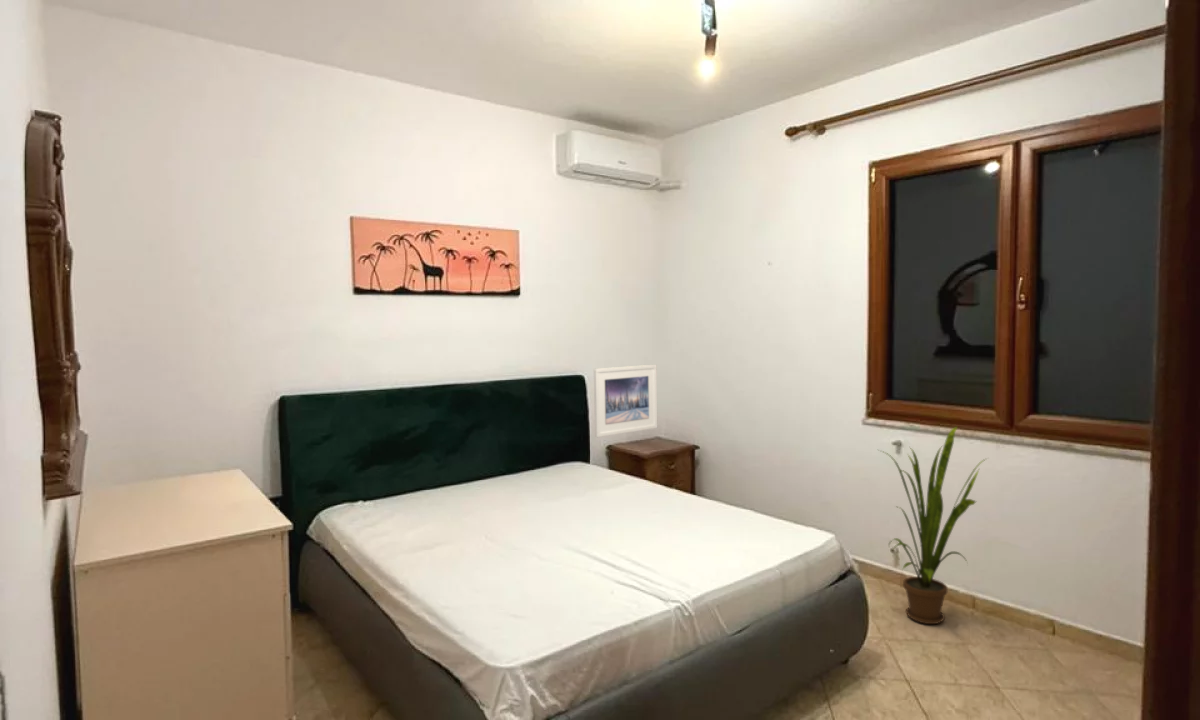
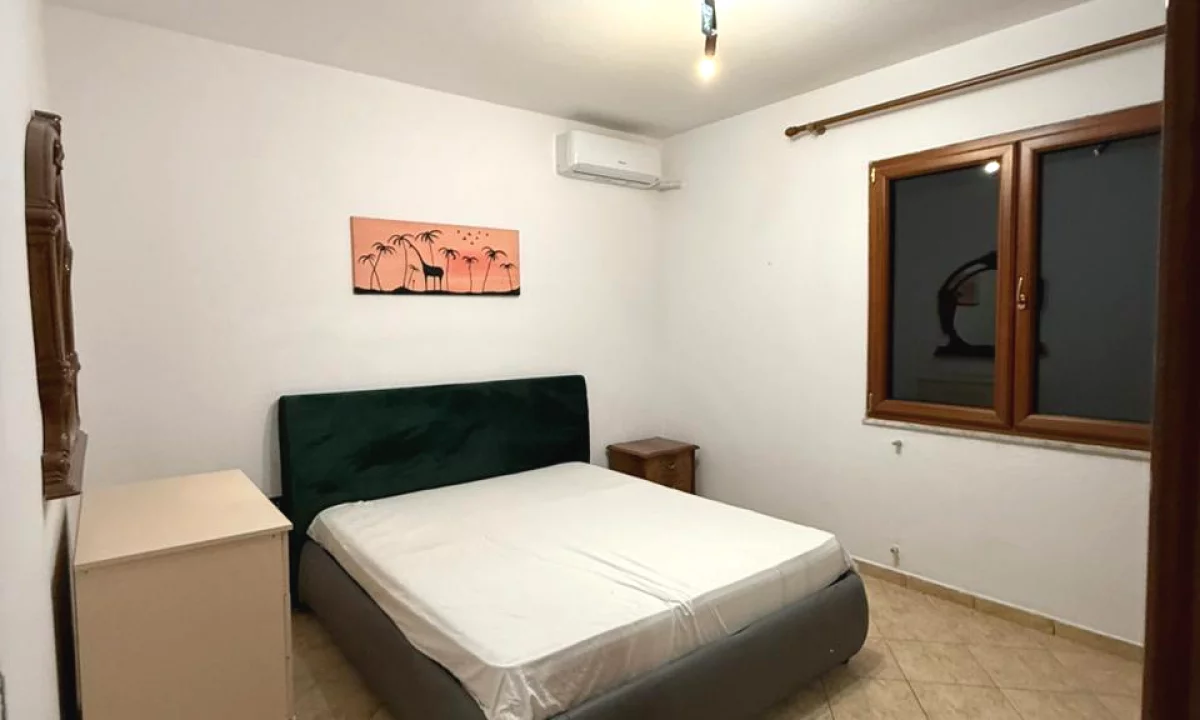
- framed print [593,364,658,438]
- house plant [878,426,989,625]
